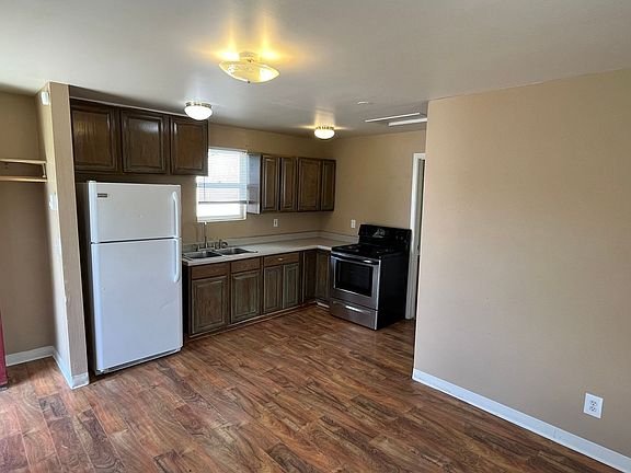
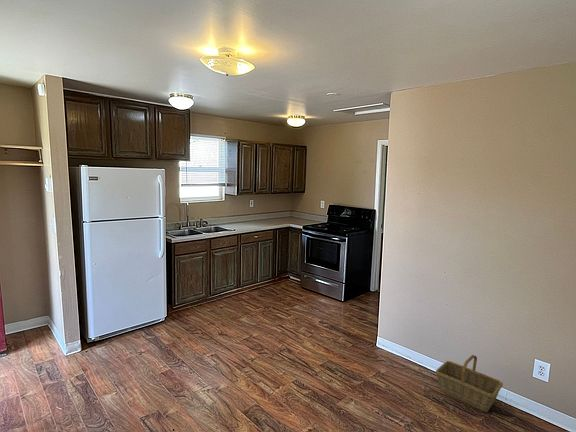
+ basket [435,354,504,413]
